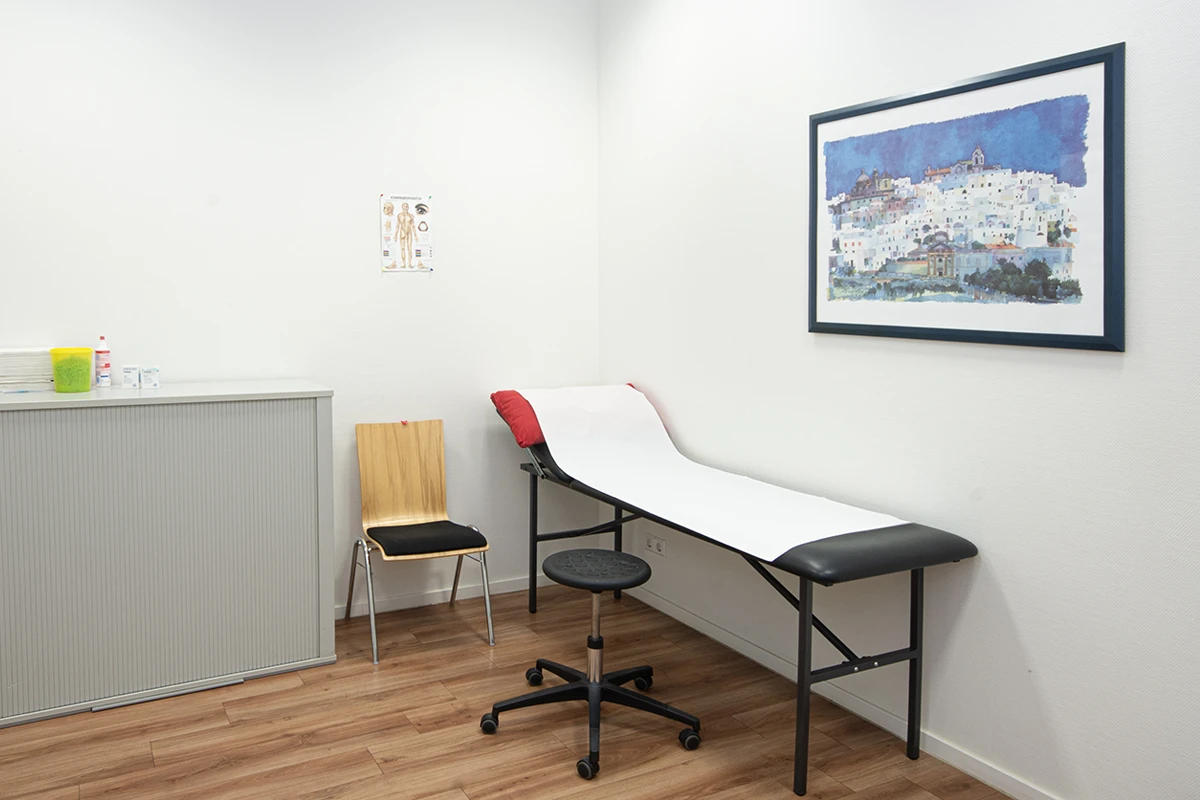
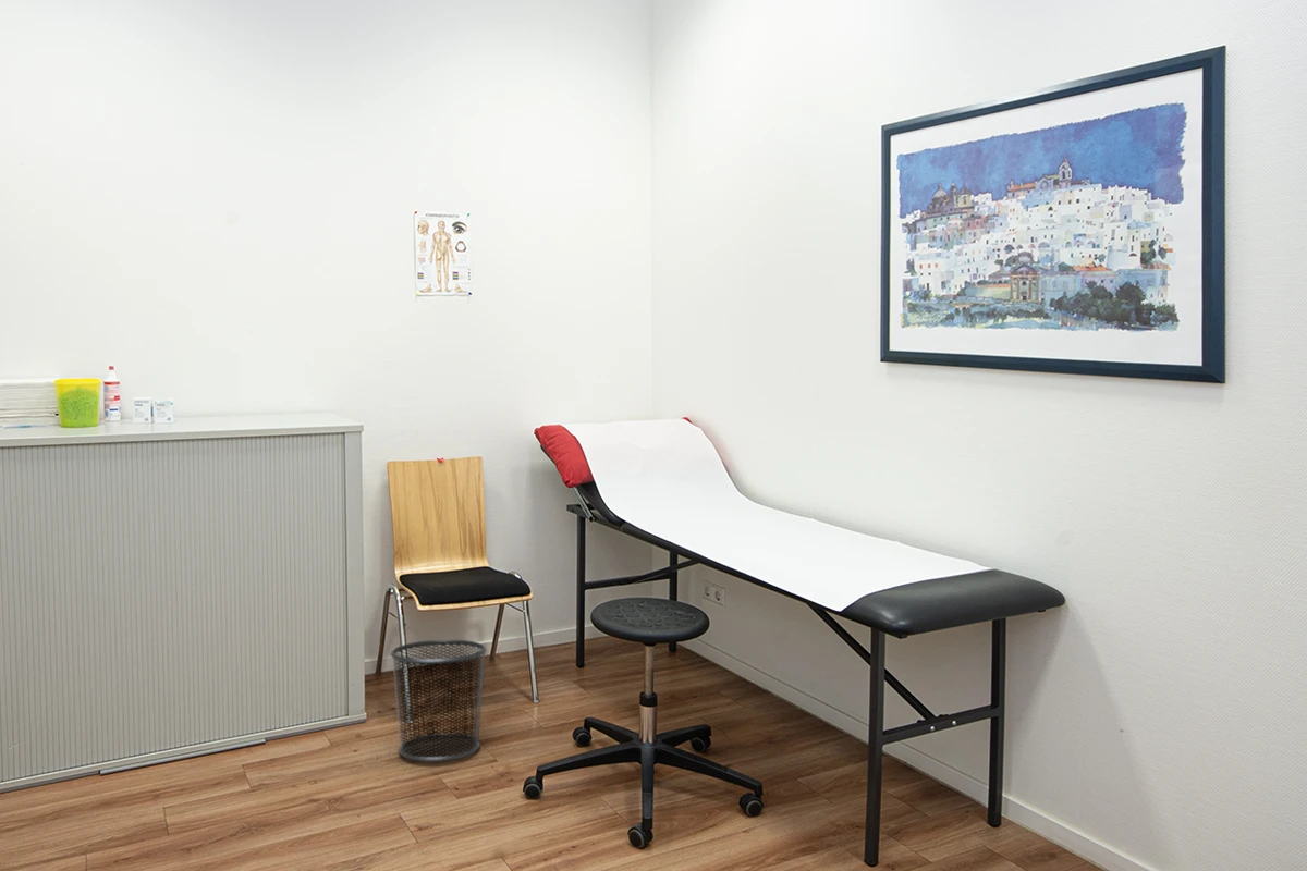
+ waste bin [389,638,488,763]
